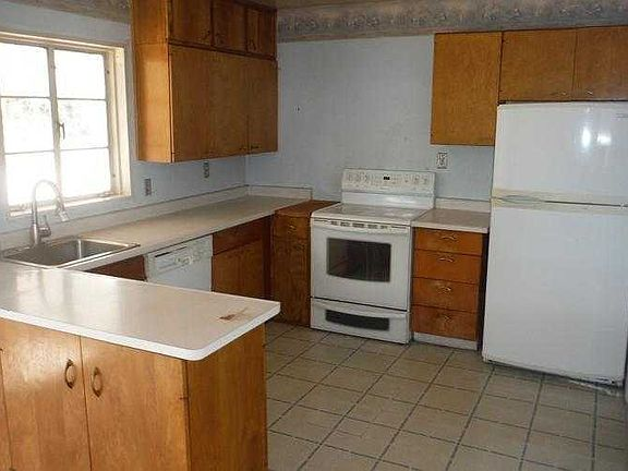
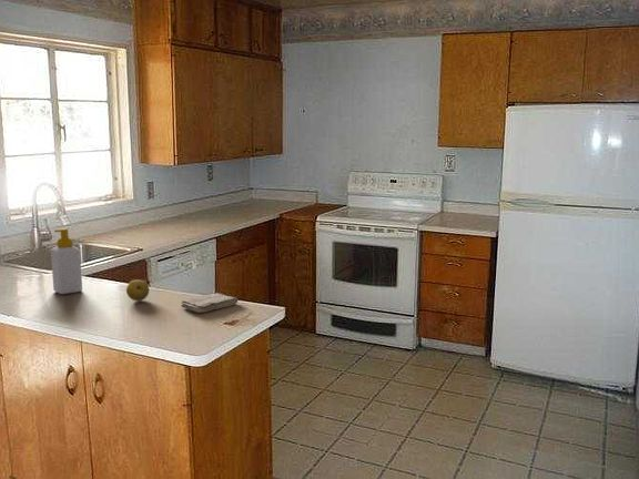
+ washcloth [180,293,239,314]
+ soap bottle [50,227,83,295]
+ fruit [125,278,150,303]
